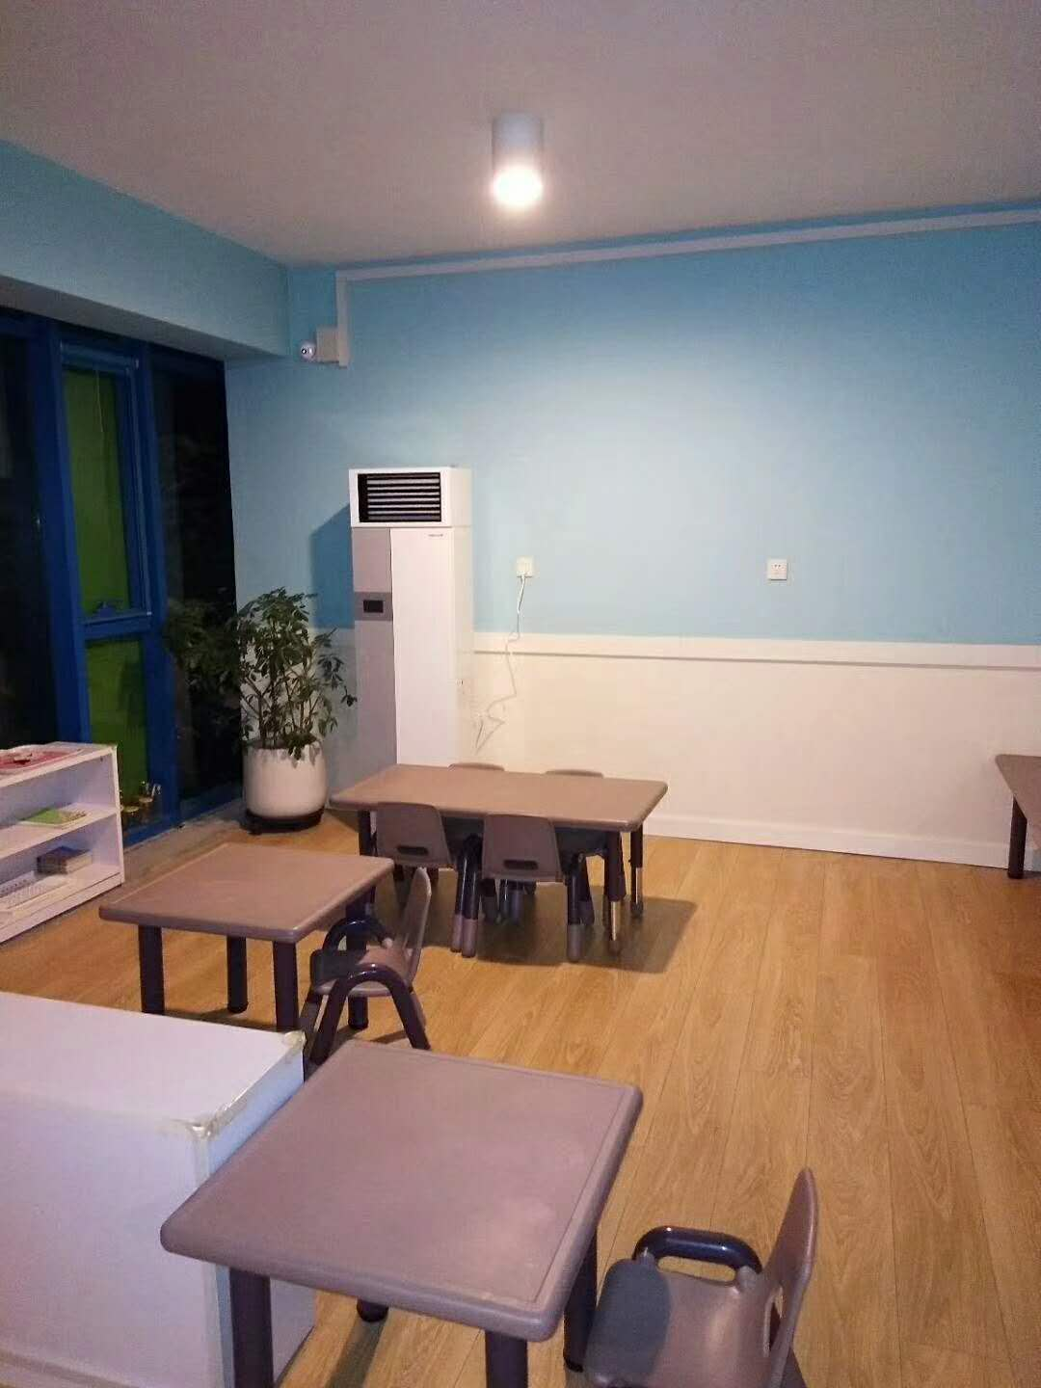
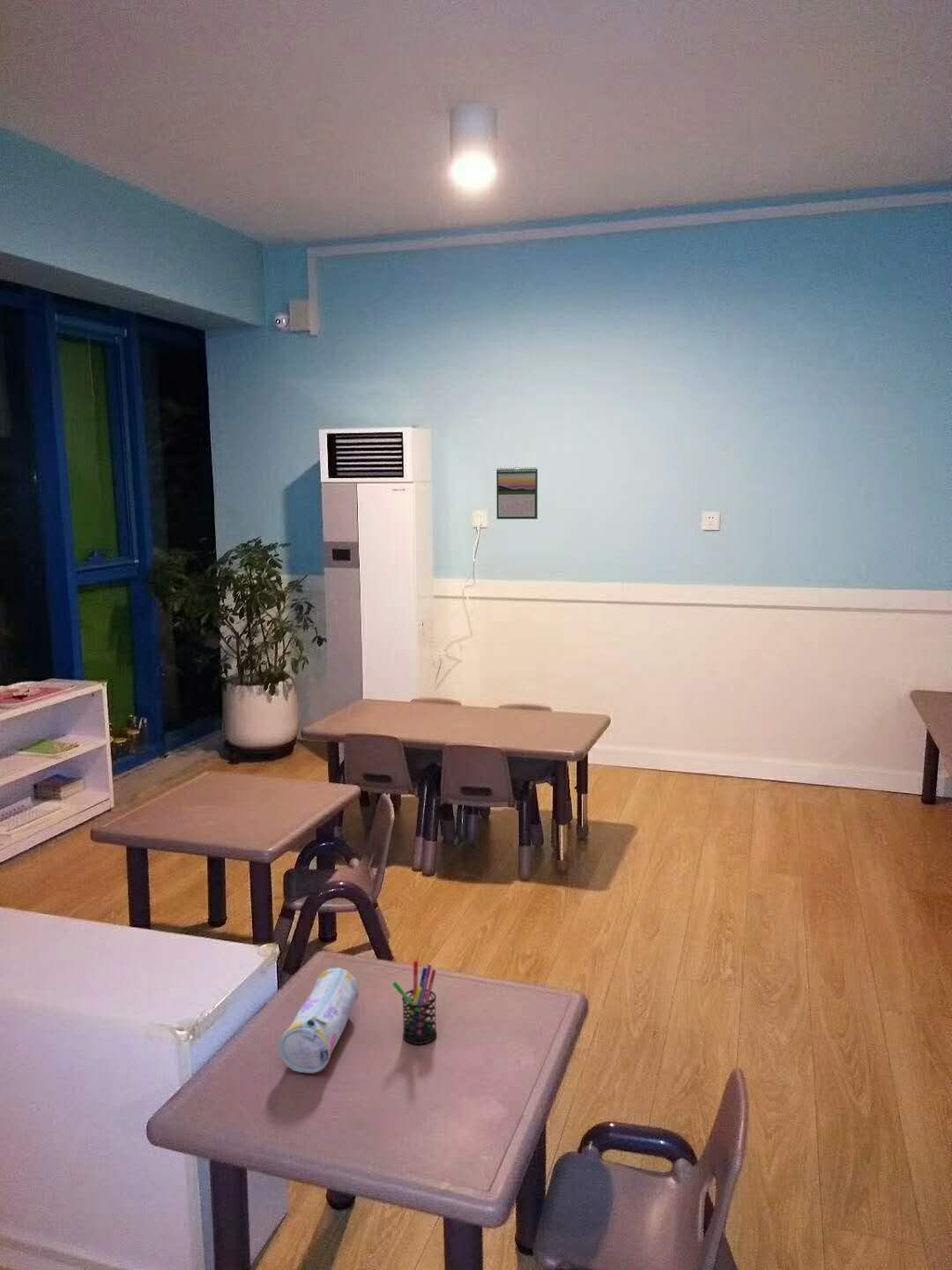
+ pen holder [391,960,437,1045]
+ calendar [495,467,539,520]
+ pencil case [279,967,360,1074]
